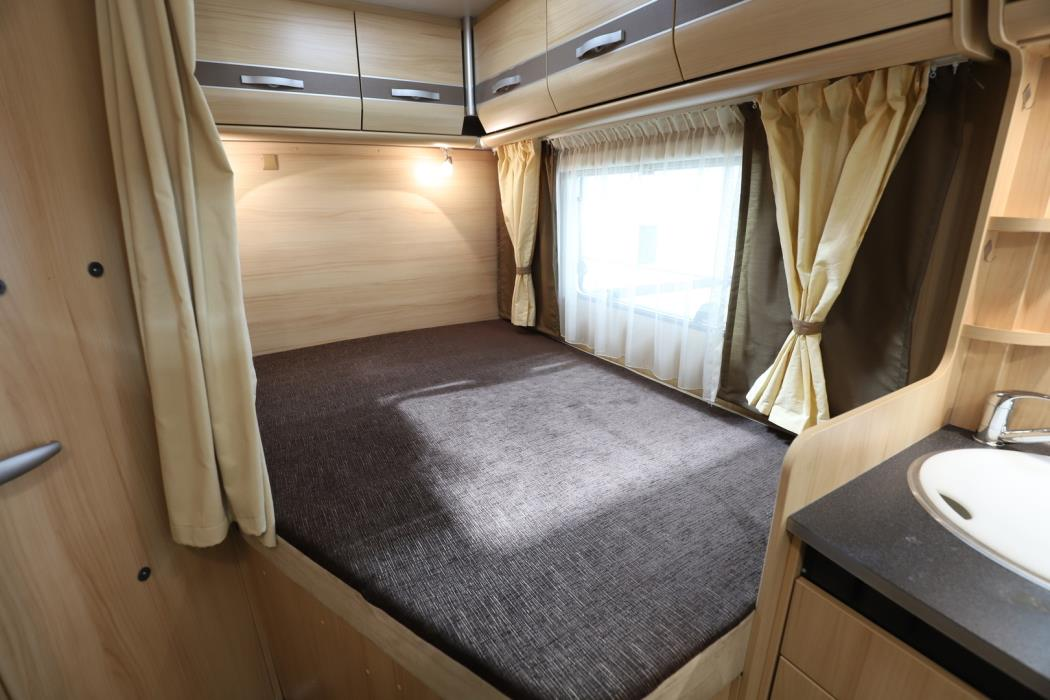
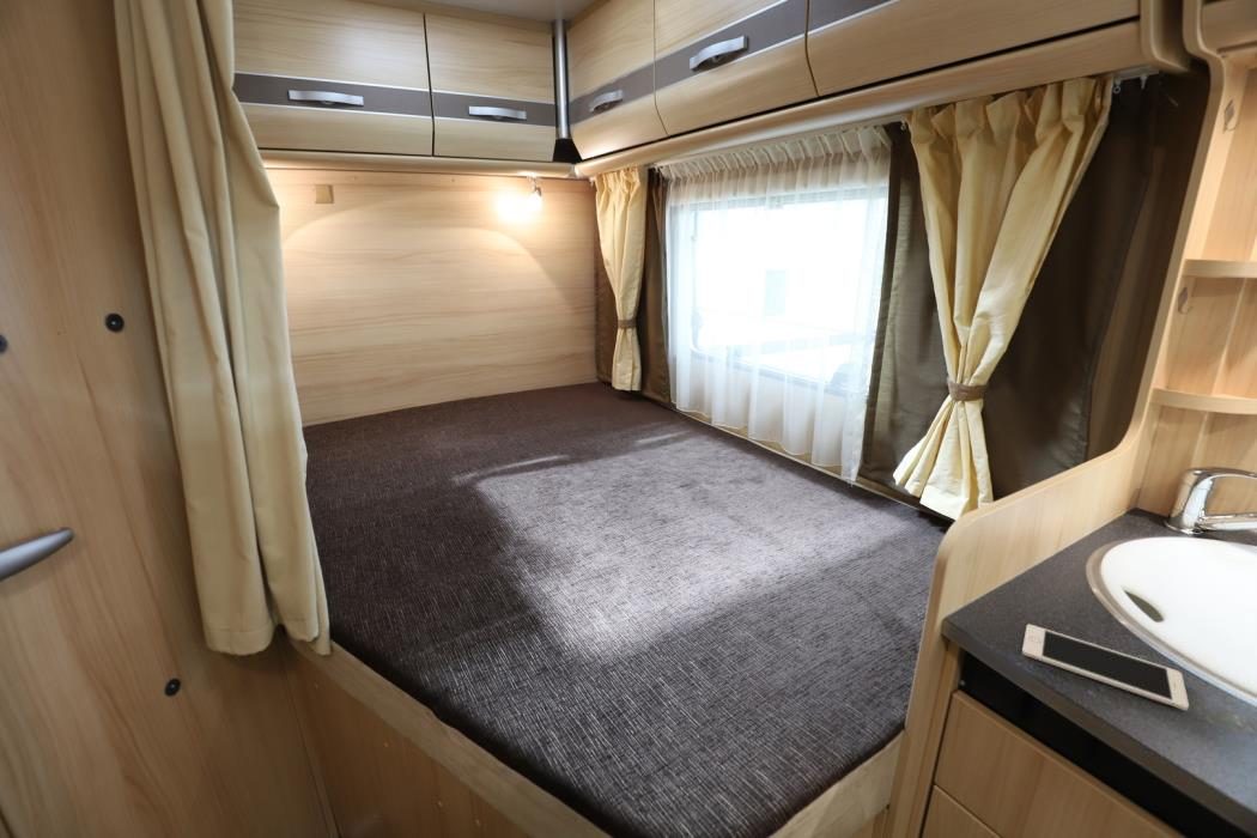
+ cell phone [1021,623,1190,711]
